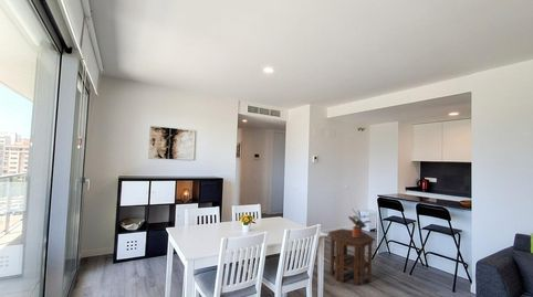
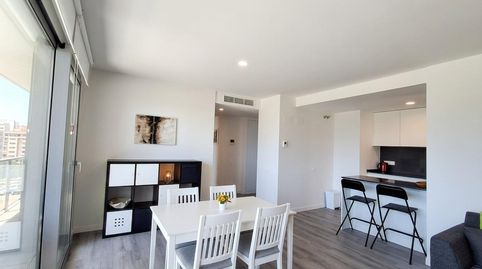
- potted plant [347,208,373,237]
- side table [327,227,376,287]
